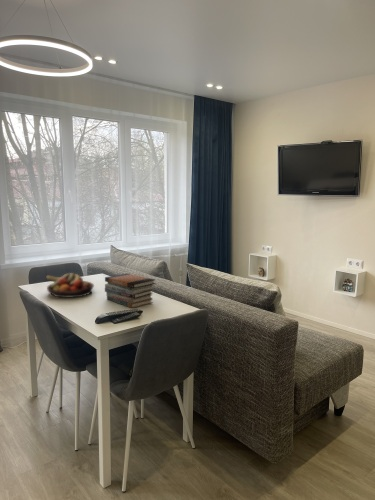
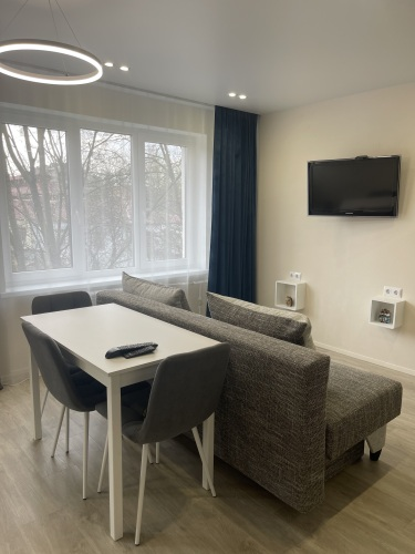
- book stack [104,272,156,309]
- fruit bowl [45,272,95,299]
